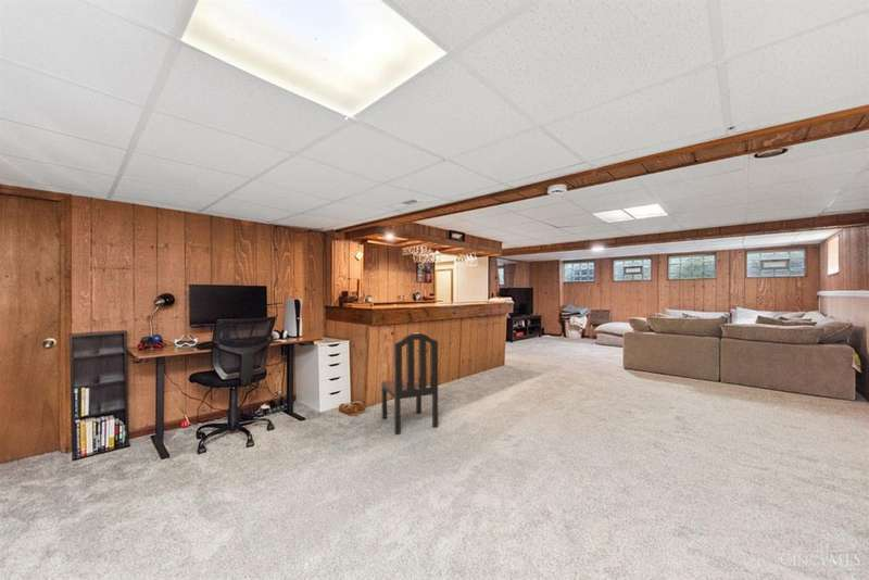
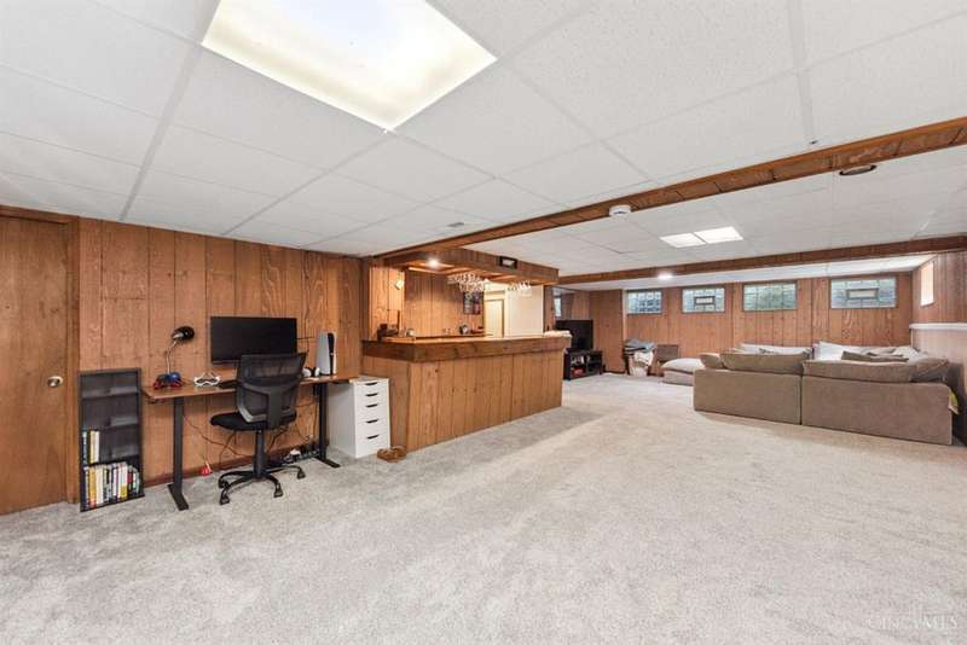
- dining chair [380,331,439,436]
